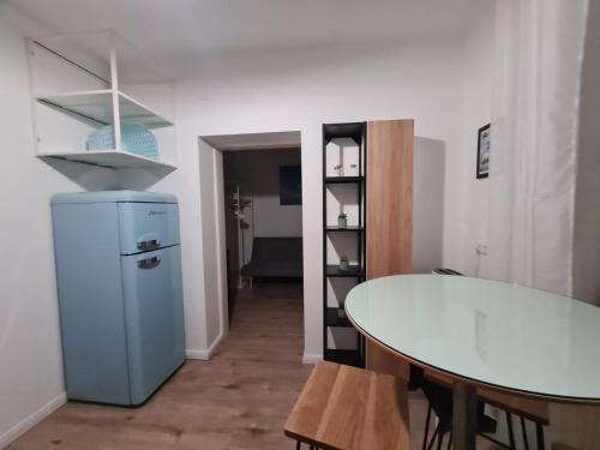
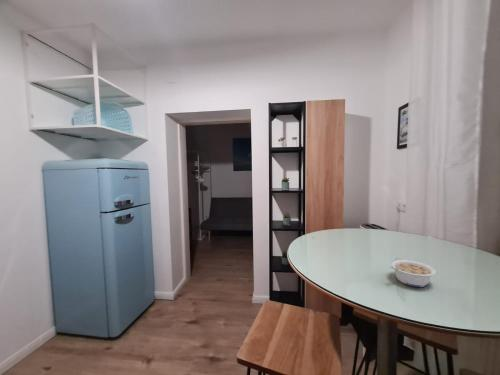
+ legume [389,258,437,288]
